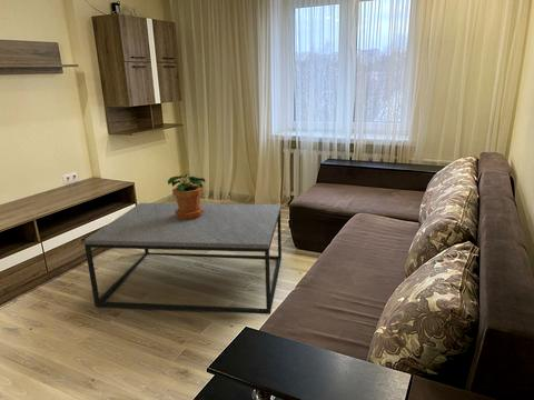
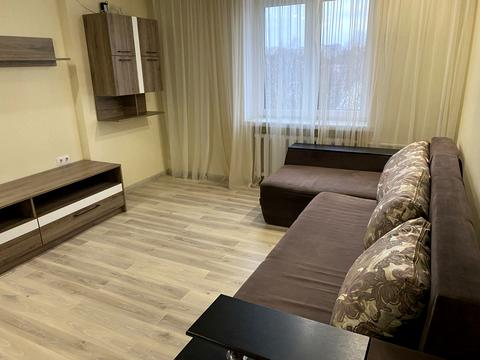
- coffee table [82,202,283,316]
- potted plant [167,172,206,220]
